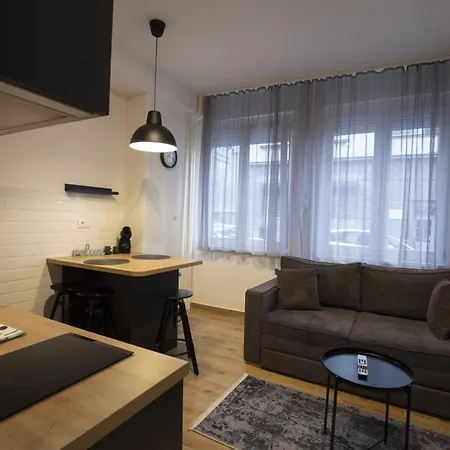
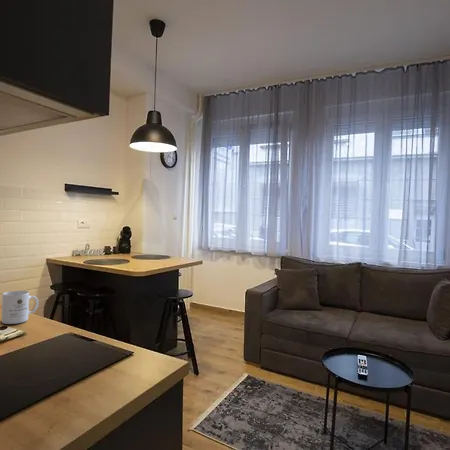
+ mug [1,290,40,325]
